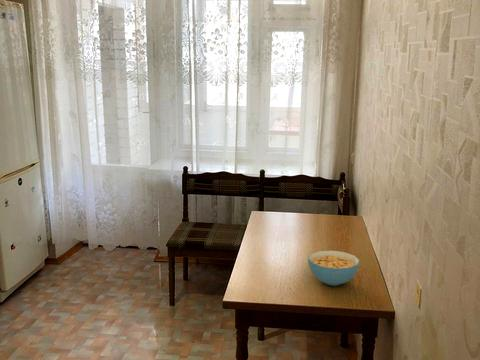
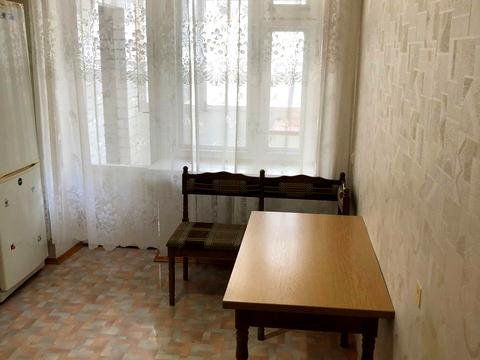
- cereal bowl [307,250,361,287]
